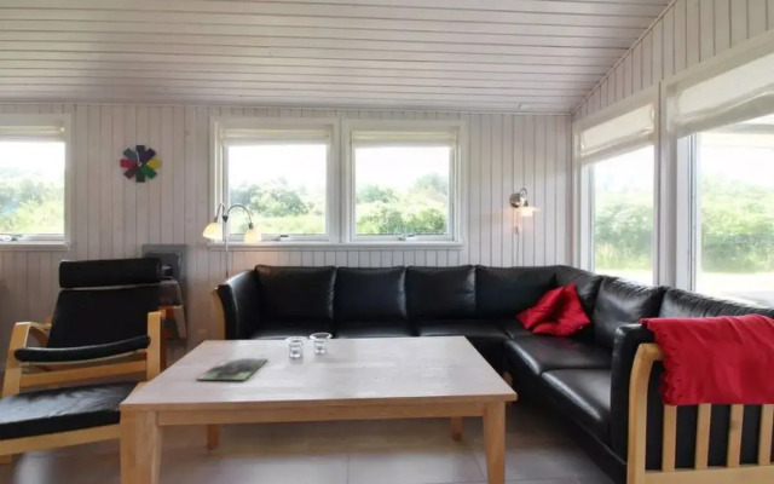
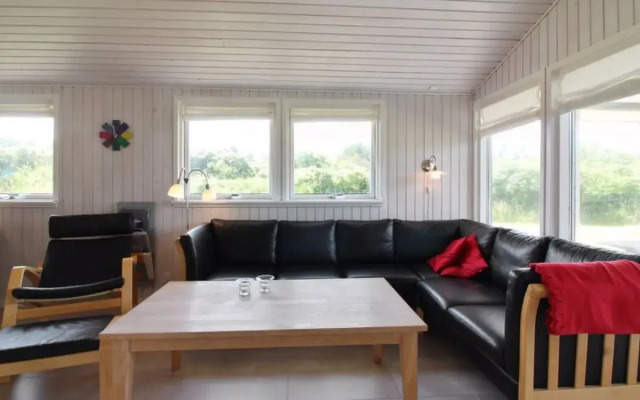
- magazine [196,357,270,381]
